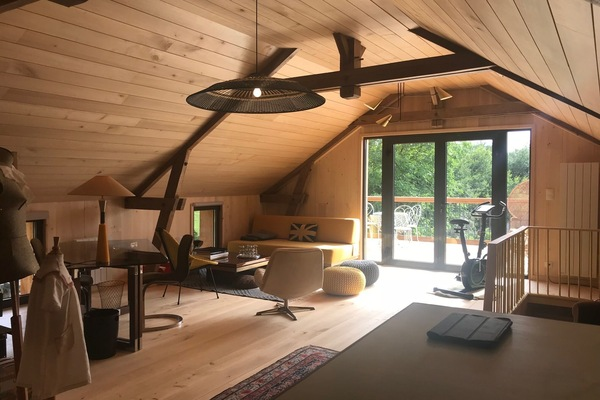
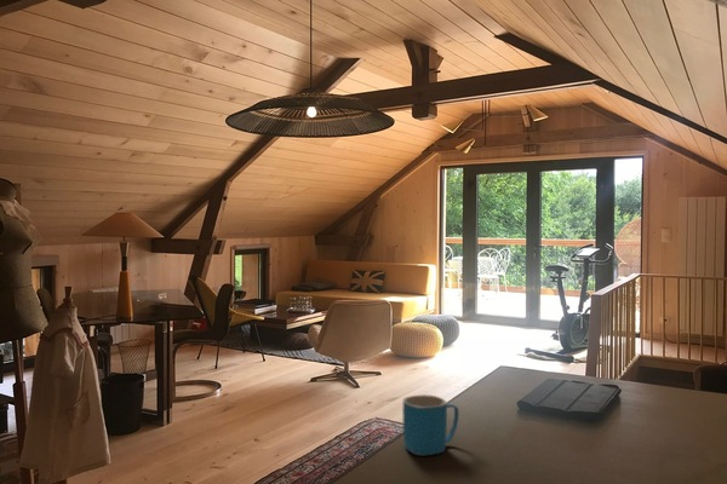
+ mug [401,393,460,456]
